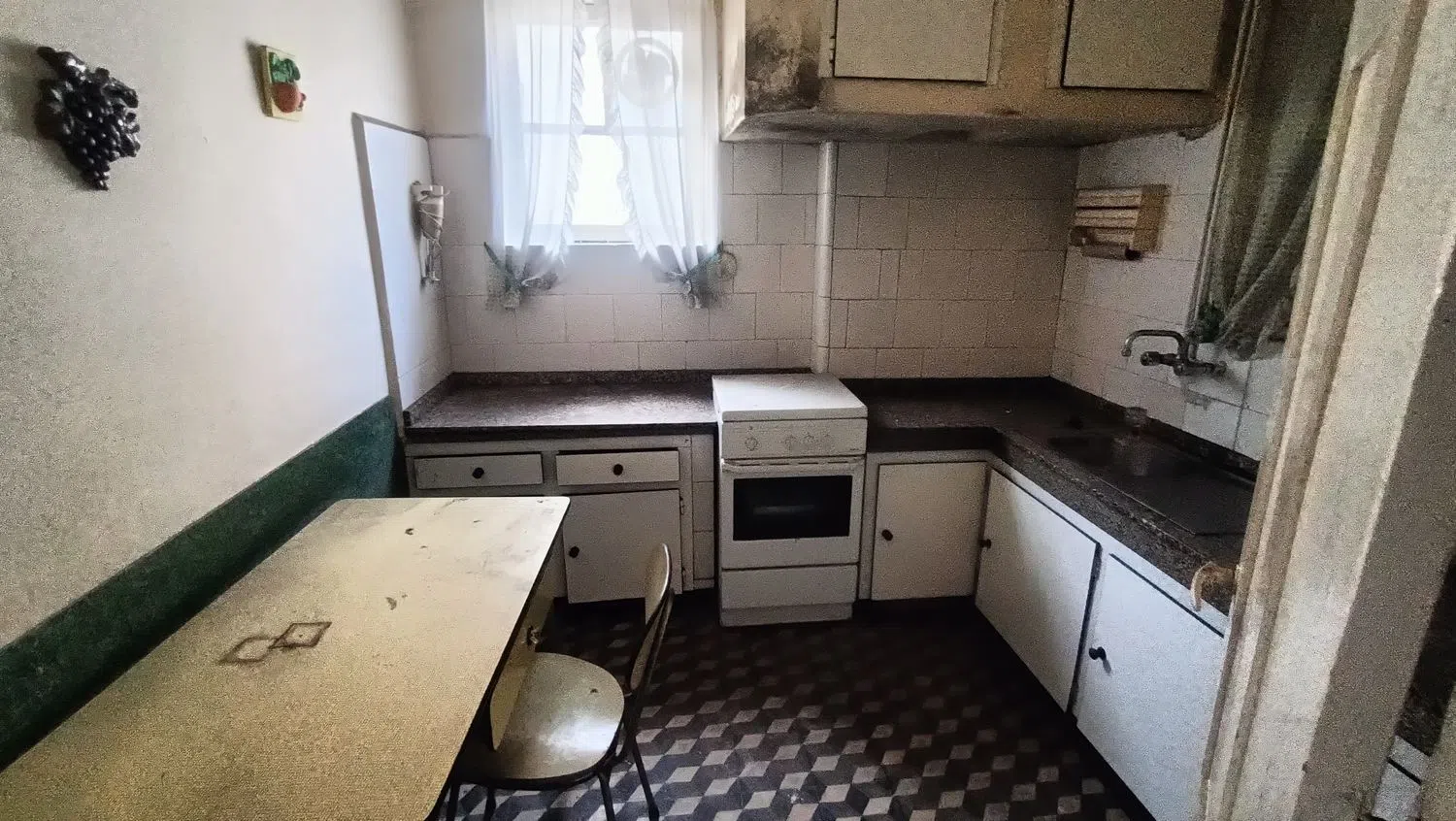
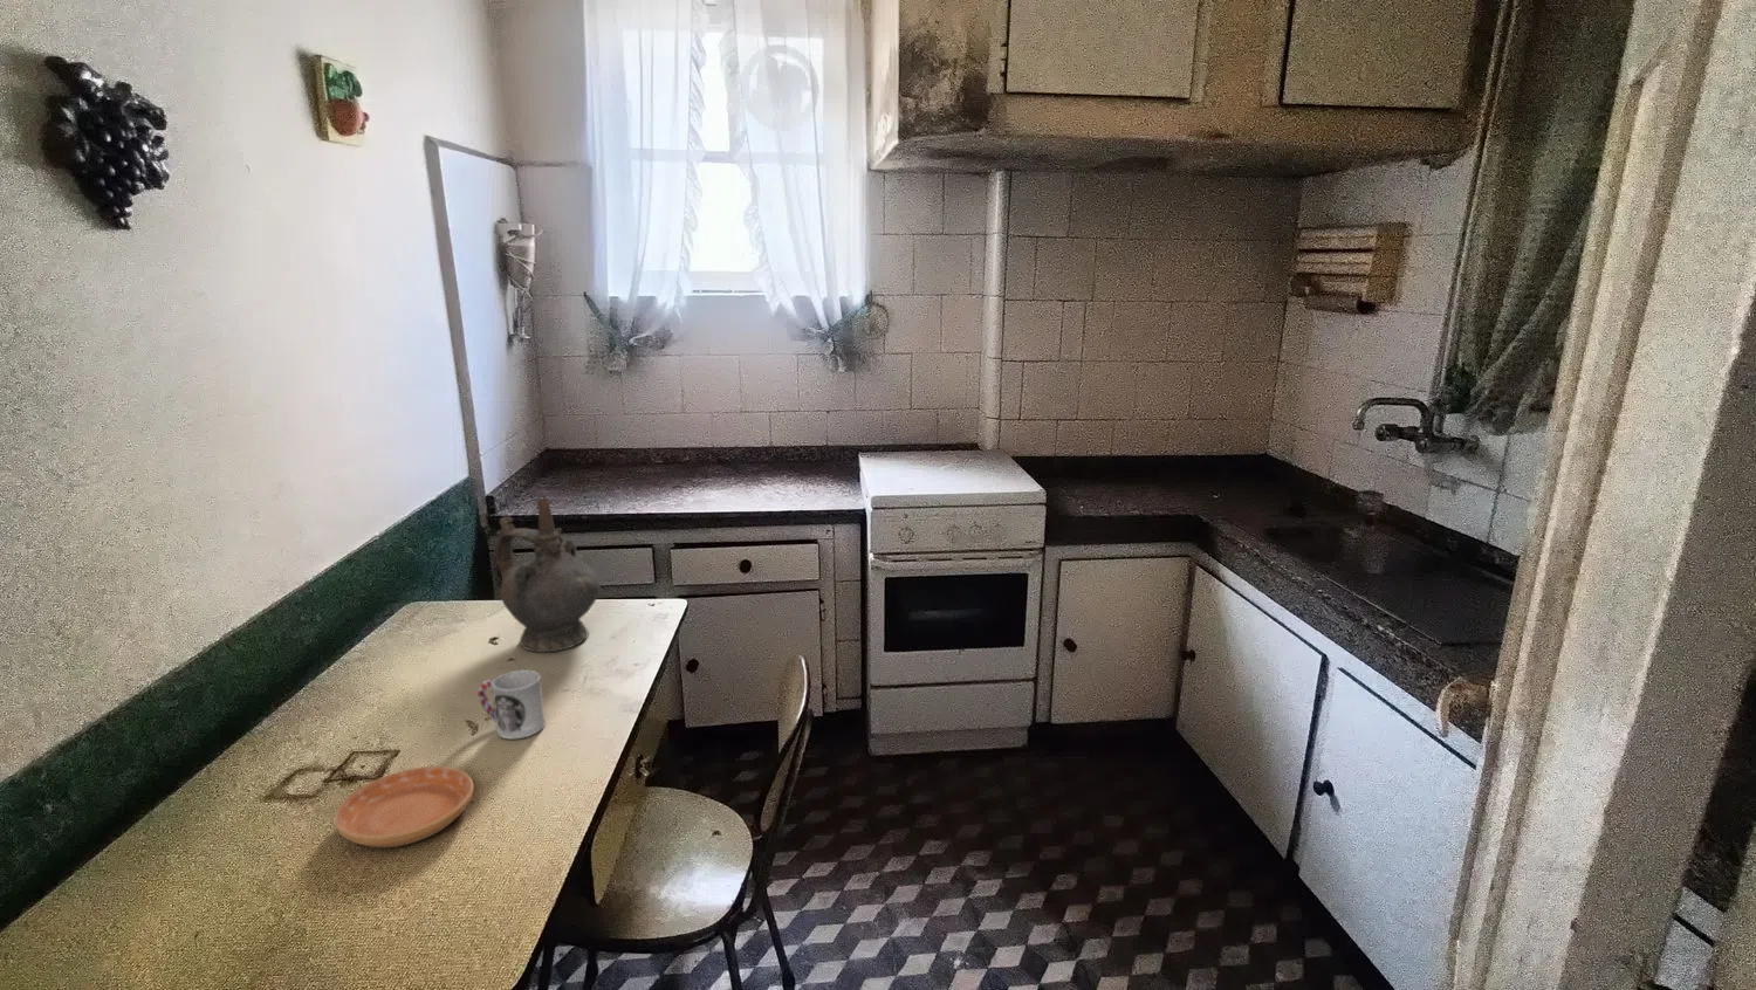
+ cup [476,668,545,740]
+ saucer [334,766,475,849]
+ ceremonial vessel [494,497,602,654]
